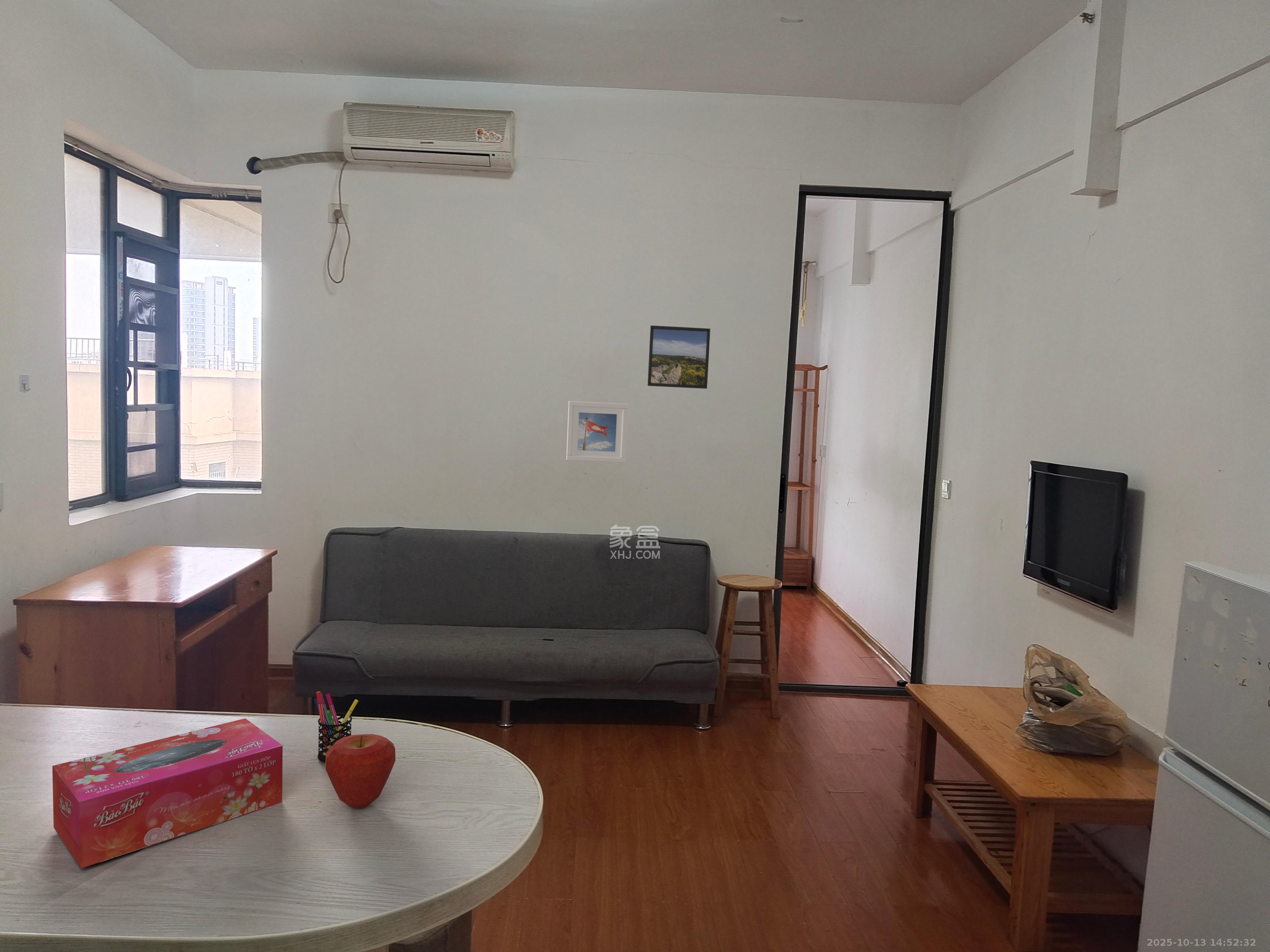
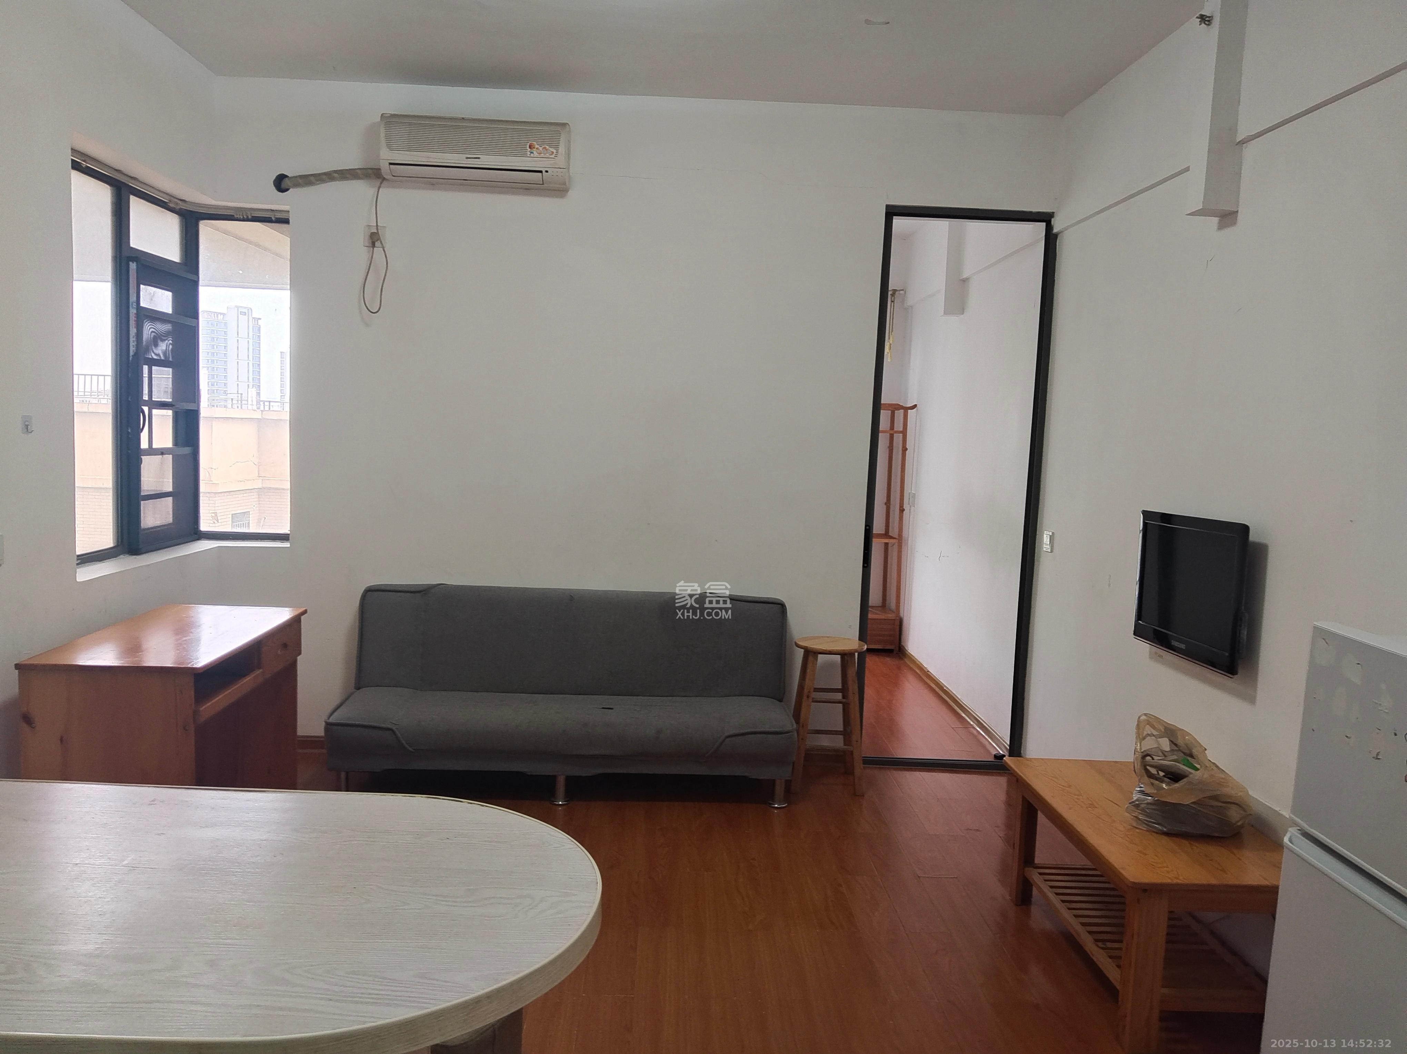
- apple [325,734,396,809]
- pen holder [314,691,359,762]
- tissue box [52,718,283,869]
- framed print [566,401,628,463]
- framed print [647,325,711,389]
